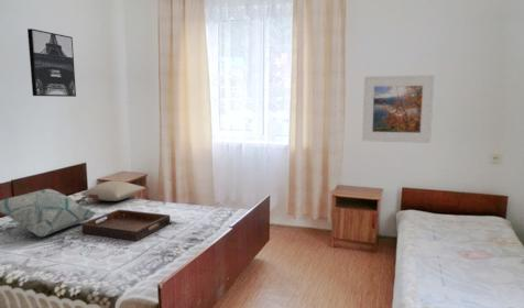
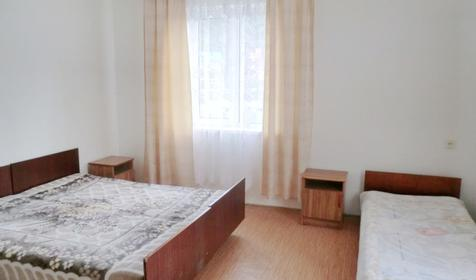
- decorative pillow [0,188,97,238]
- wall art [26,28,77,98]
- serving tray [81,209,172,242]
- pillow [80,179,146,202]
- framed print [361,74,436,144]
